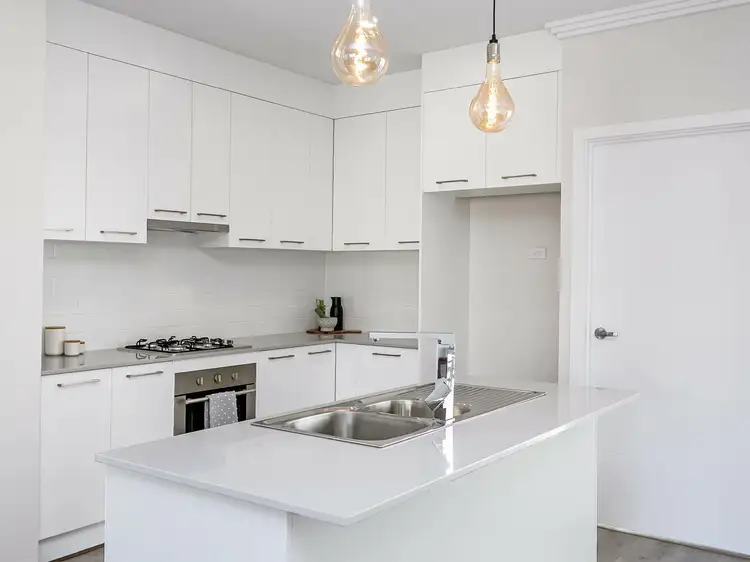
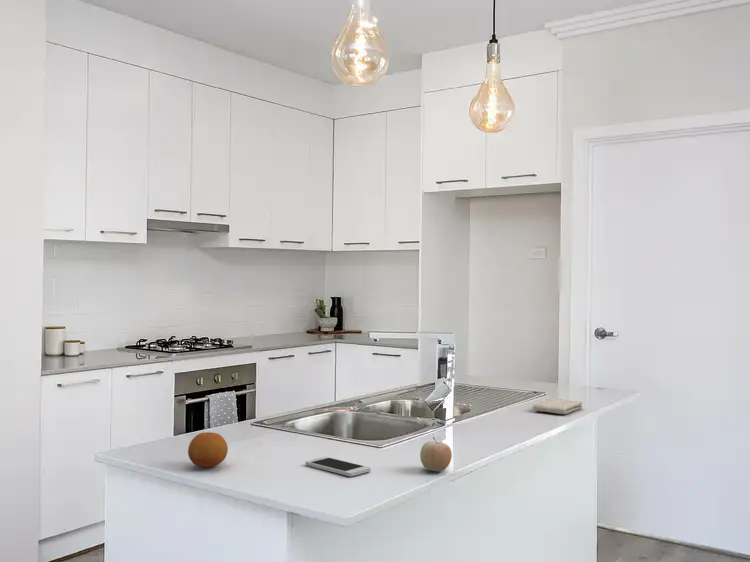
+ fruit [419,436,453,473]
+ washcloth [532,397,584,415]
+ smartphone [304,456,372,477]
+ fruit [187,431,229,468]
